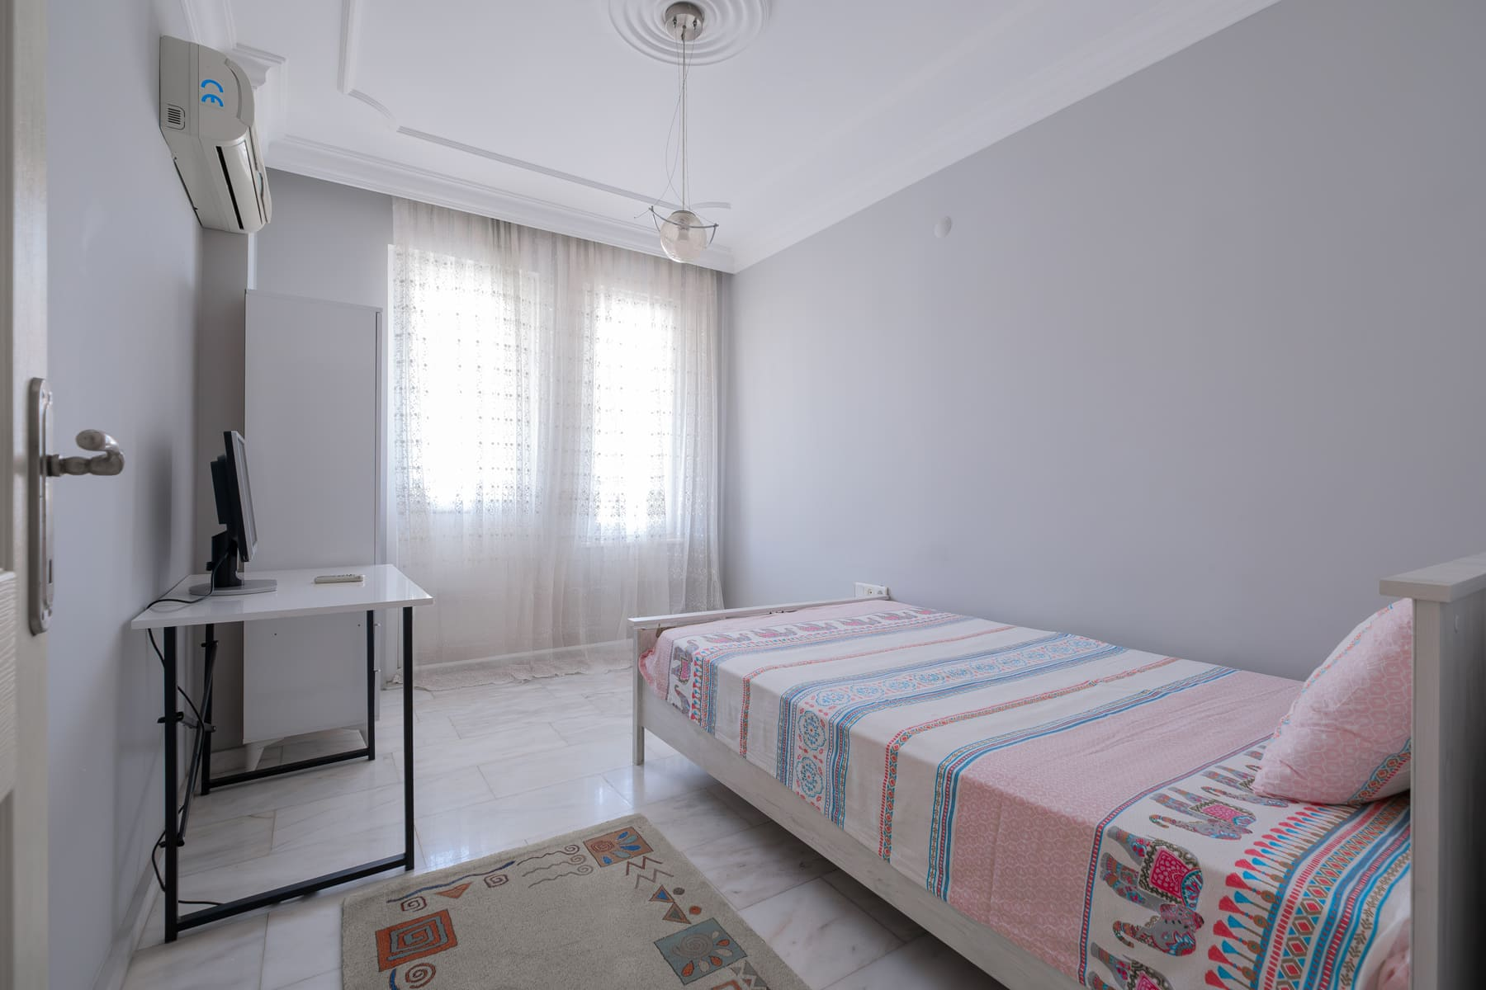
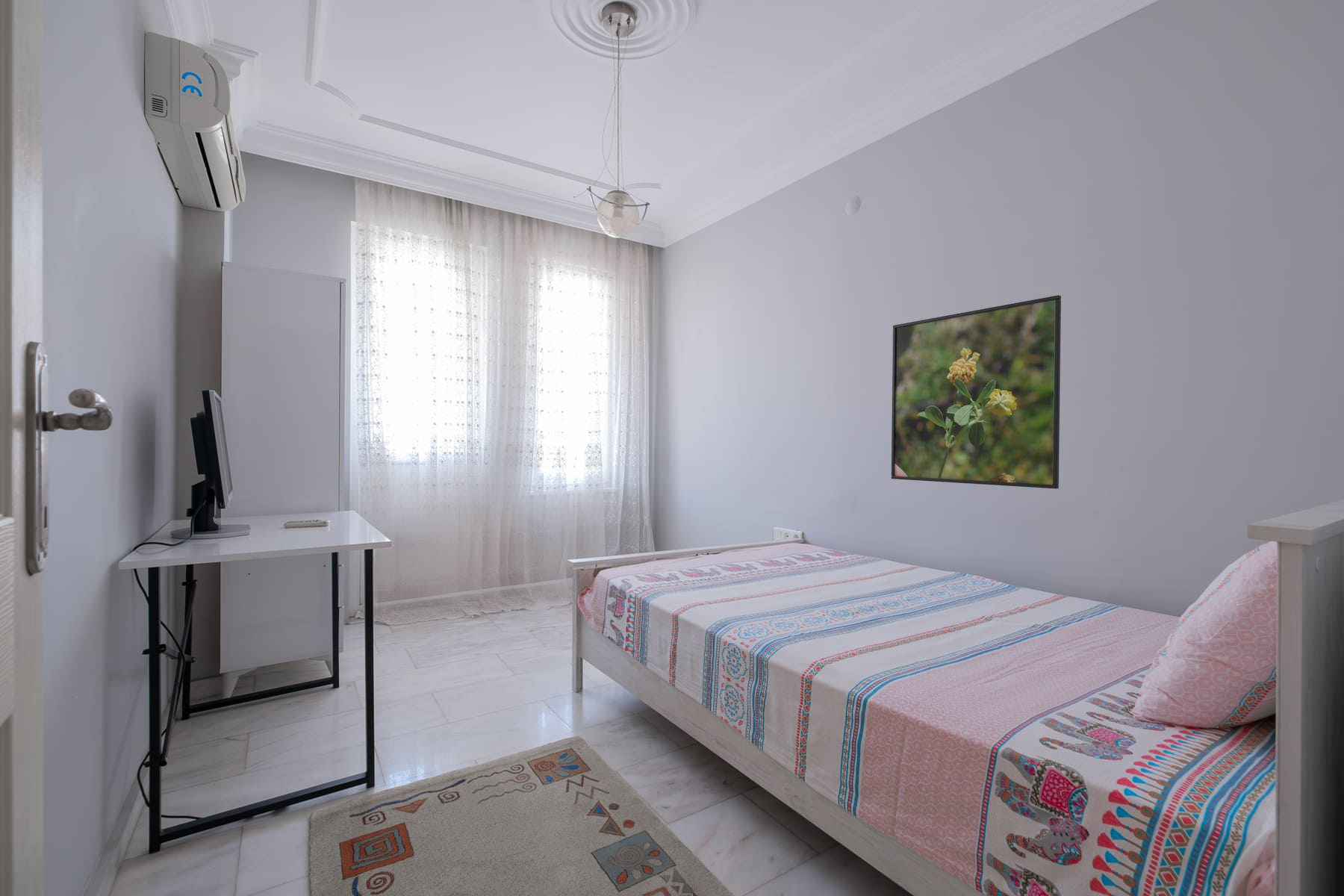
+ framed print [891,294,1062,490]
